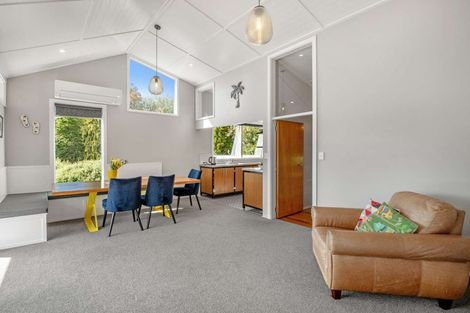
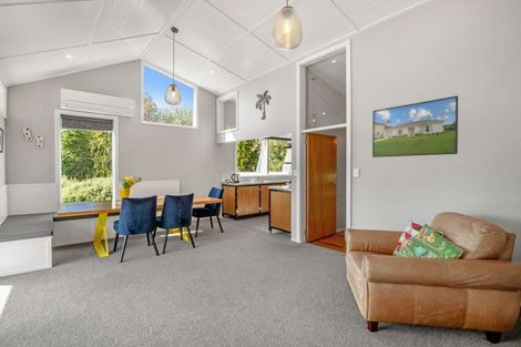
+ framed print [371,94,459,159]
